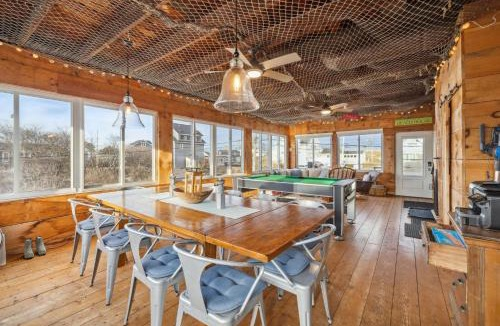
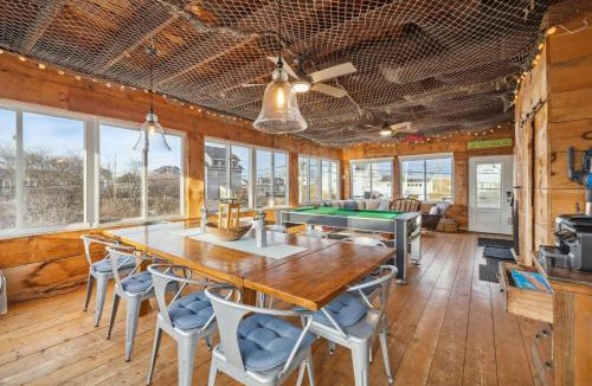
- boots [23,235,47,259]
